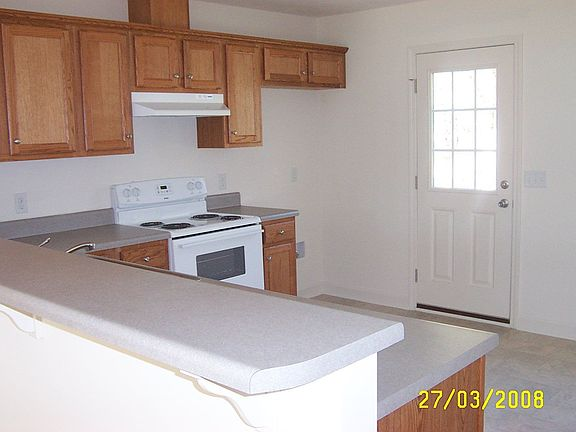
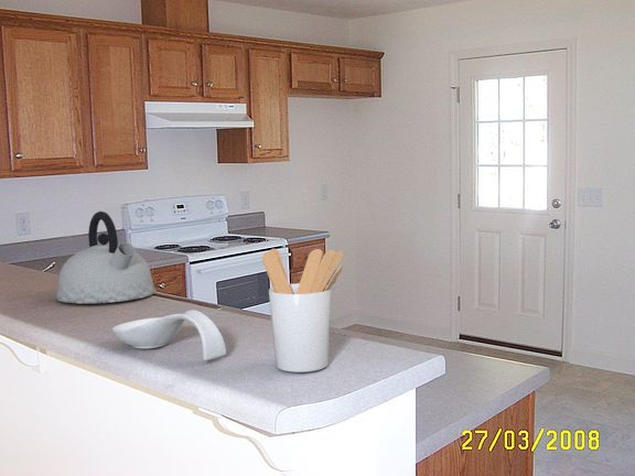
+ kettle [55,210,157,304]
+ utensil holder [261,248,344,374]
+ spoon rest [111,309,227,361]
